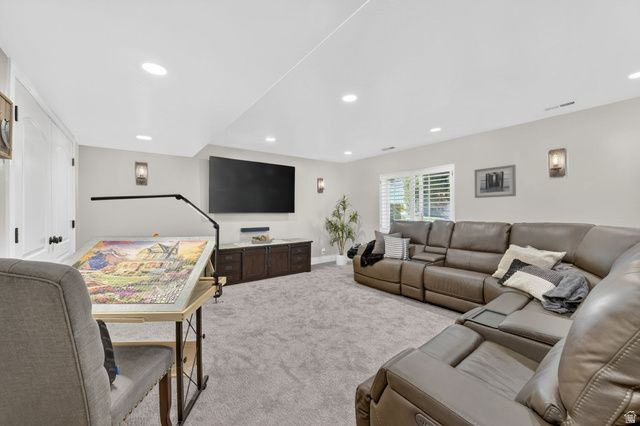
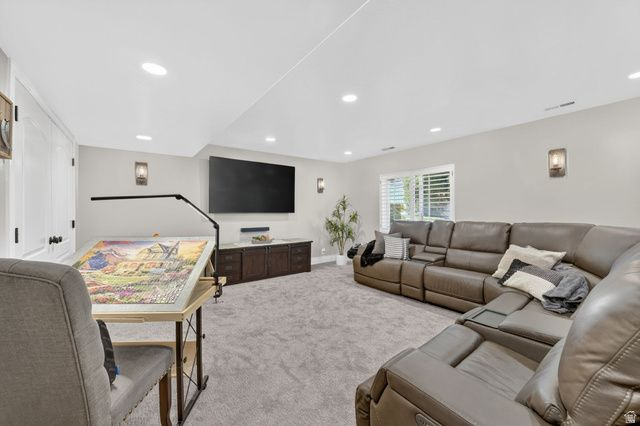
- wall art [474,164,517,199]
